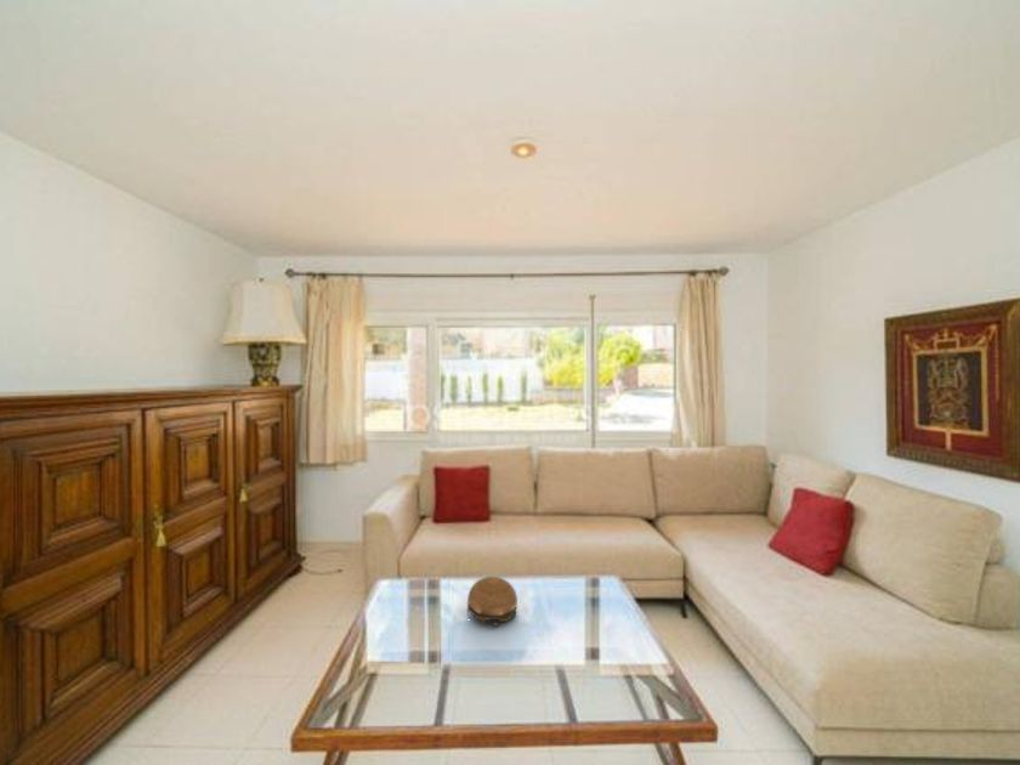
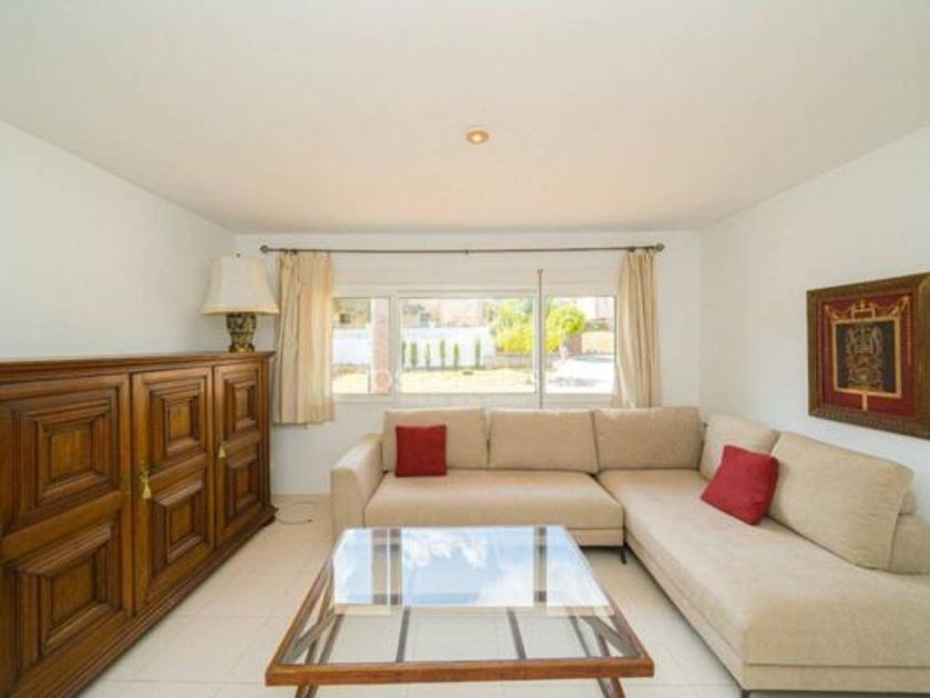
- decorative bowl [466,576,518,628]
